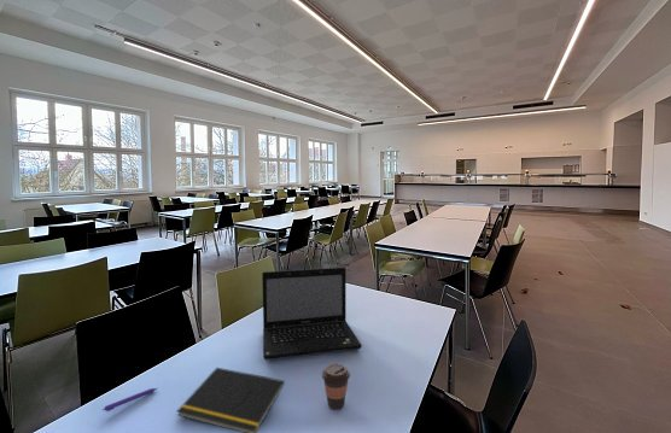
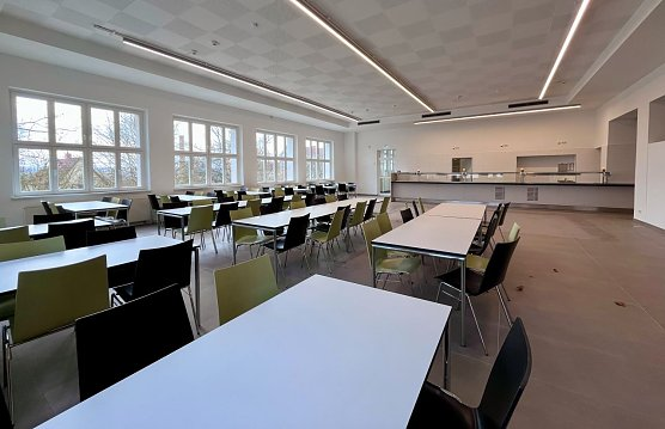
- laptop [261,267,363,361]
- pen [101,387,158,412]
- coffee cup [321,363,351,410]
- notepad [176,367,286,433]
